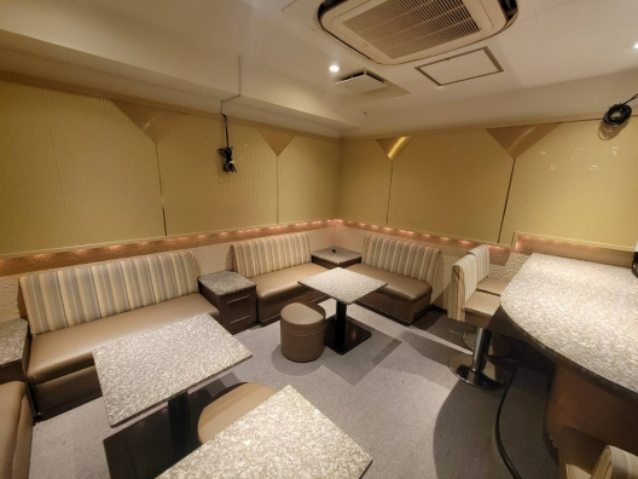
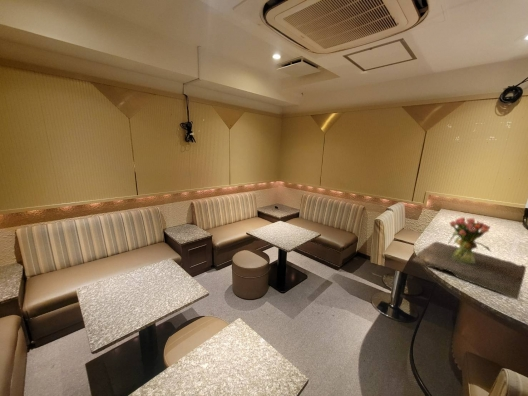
+ flower arrangement [411,216,527,300]
